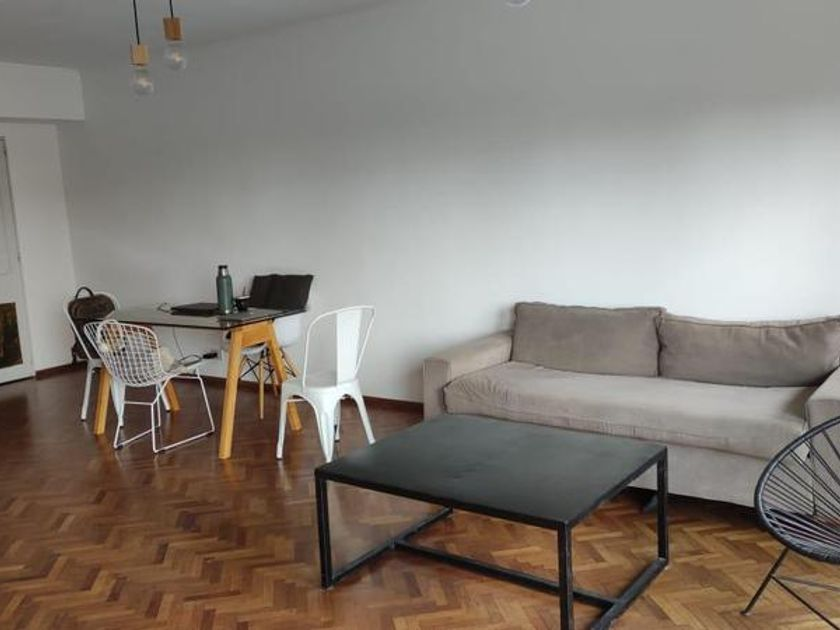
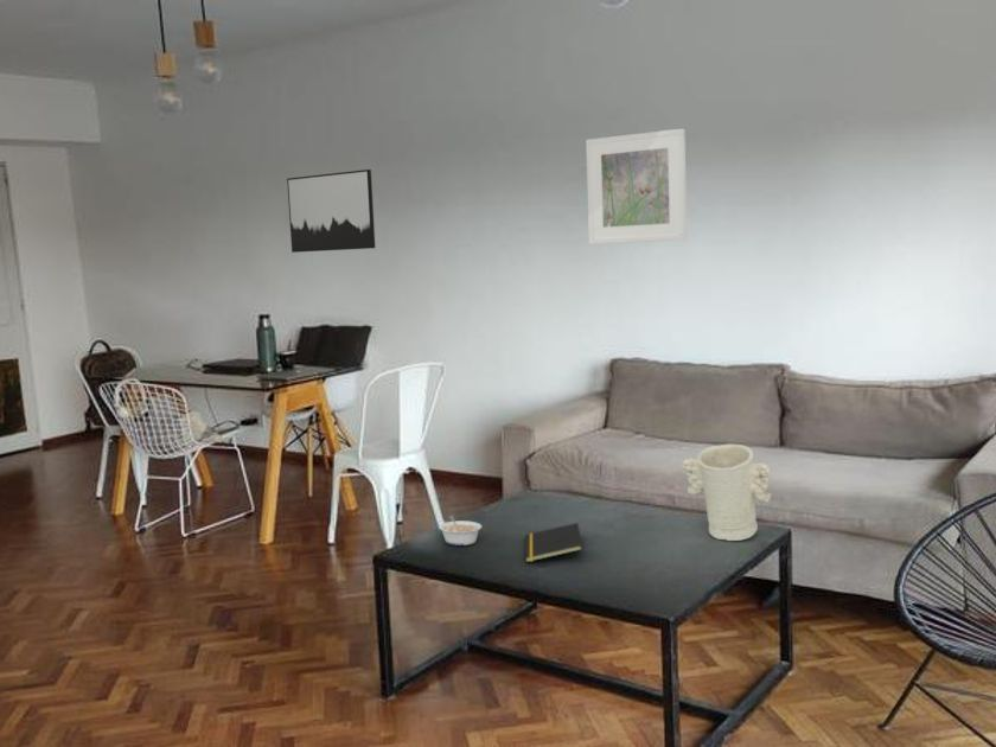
+ decorative vase [681,443,772,542]
+ wall art [286,168,376,254]
+ legume [438,515,483,547]
+ notepad [524,522,583,563]
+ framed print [585,127,688,245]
